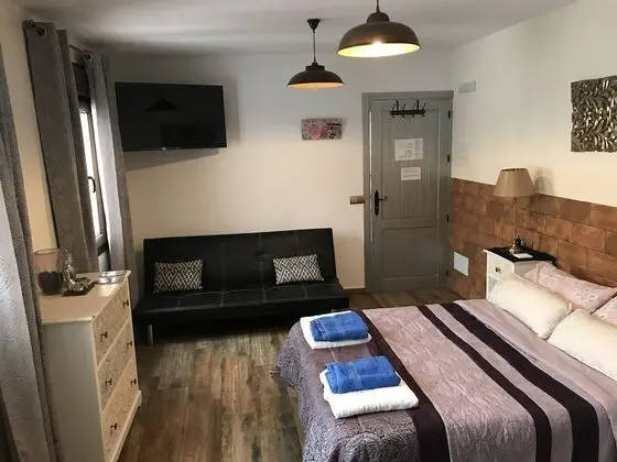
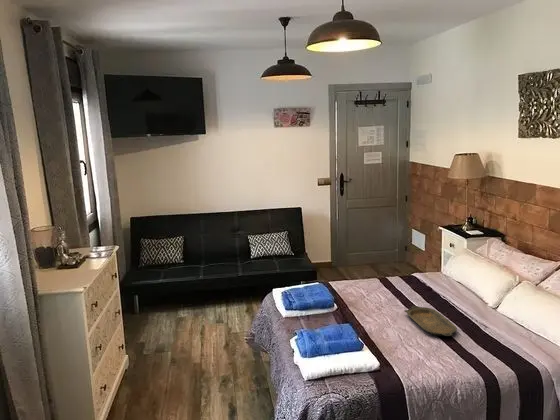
+ serving tray [404,305,458,337]
